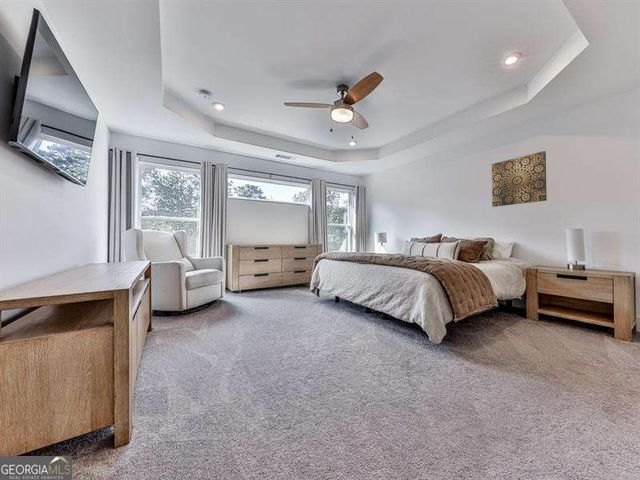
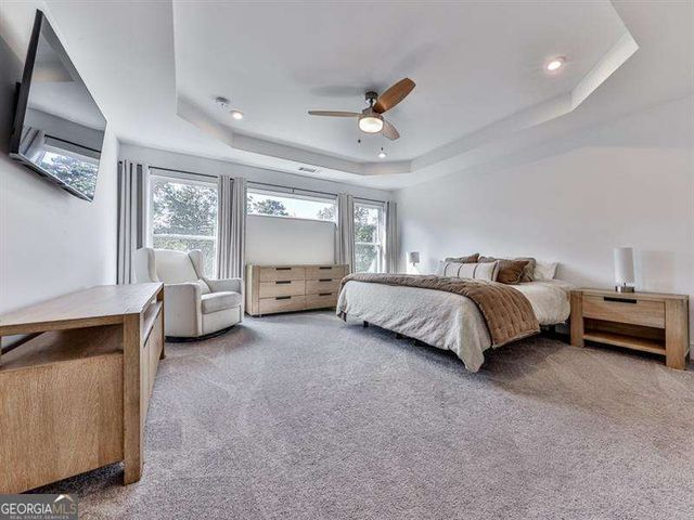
- wall art [491,150,548,208]
